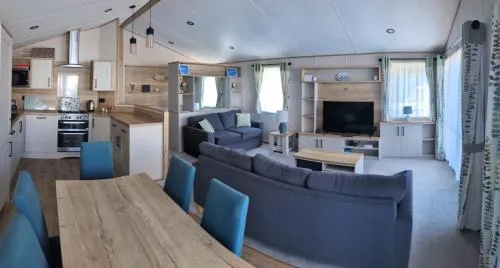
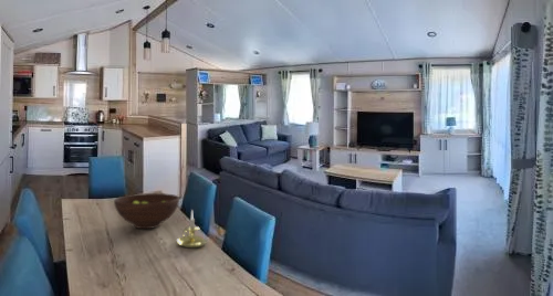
+ candle holder [176,209,208,249]
+ fruit bowl [113,192,180,230]
